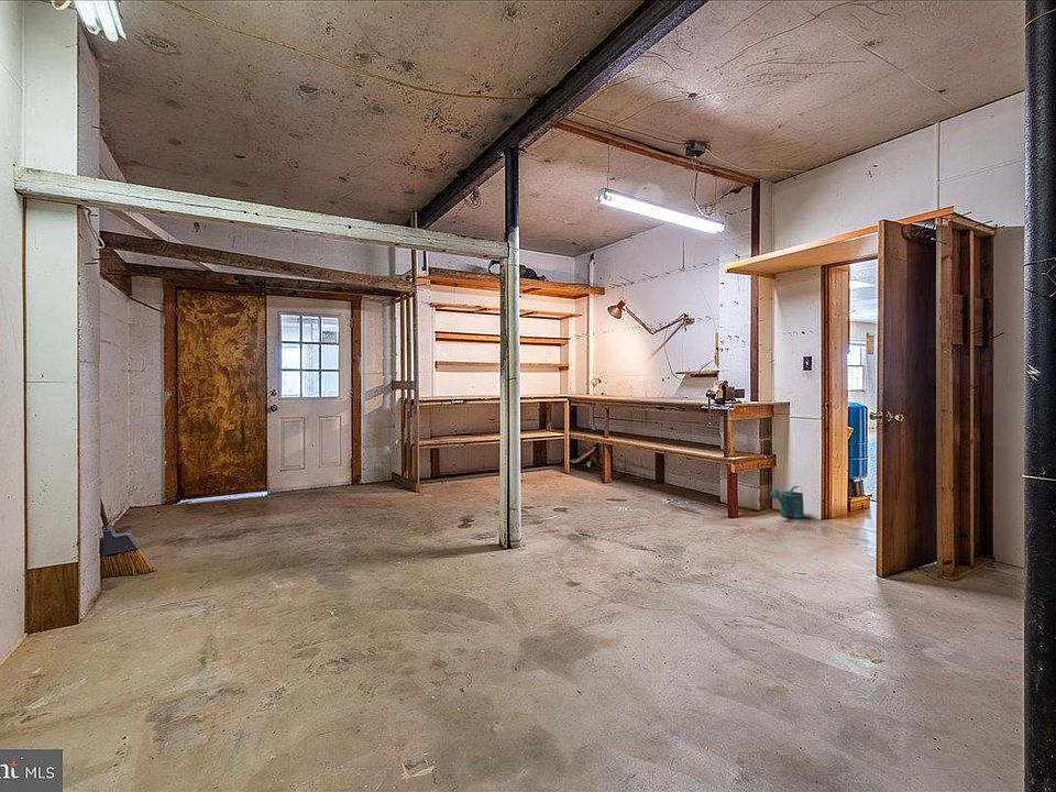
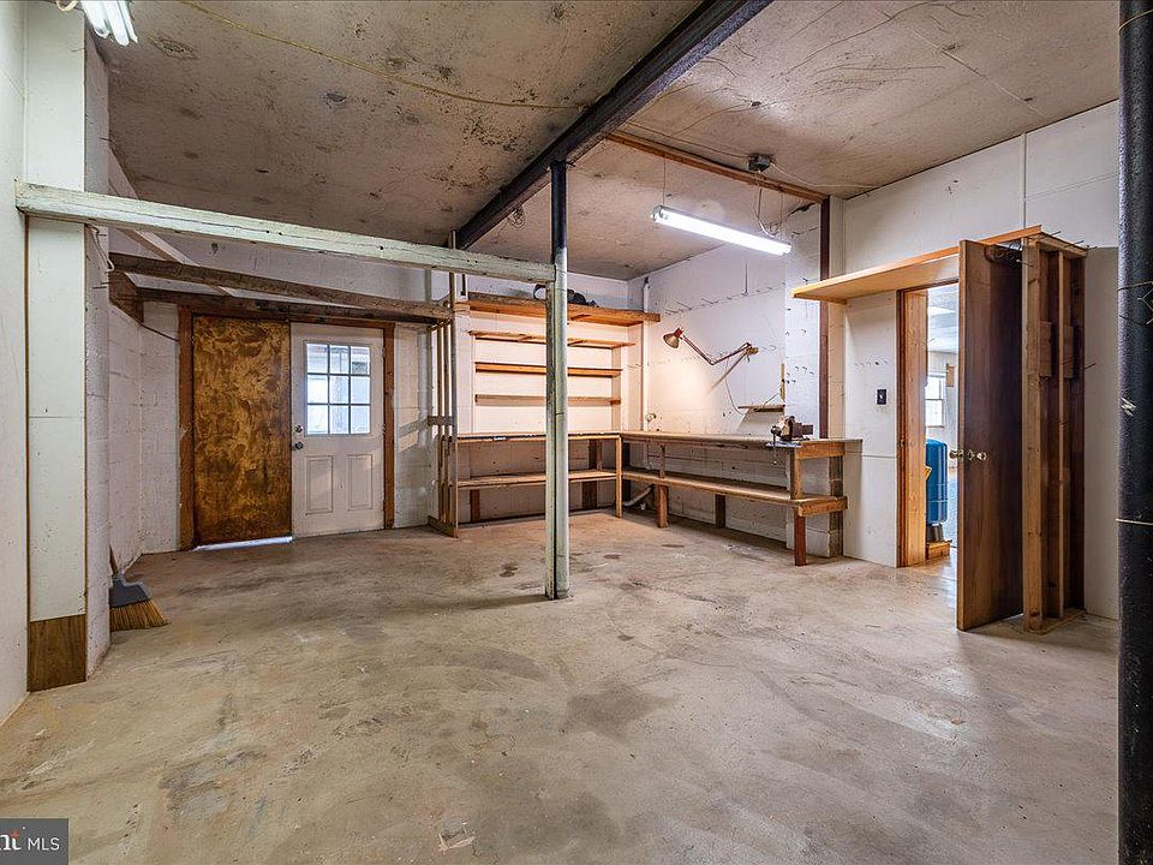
- watering can [770,485,805,520]
